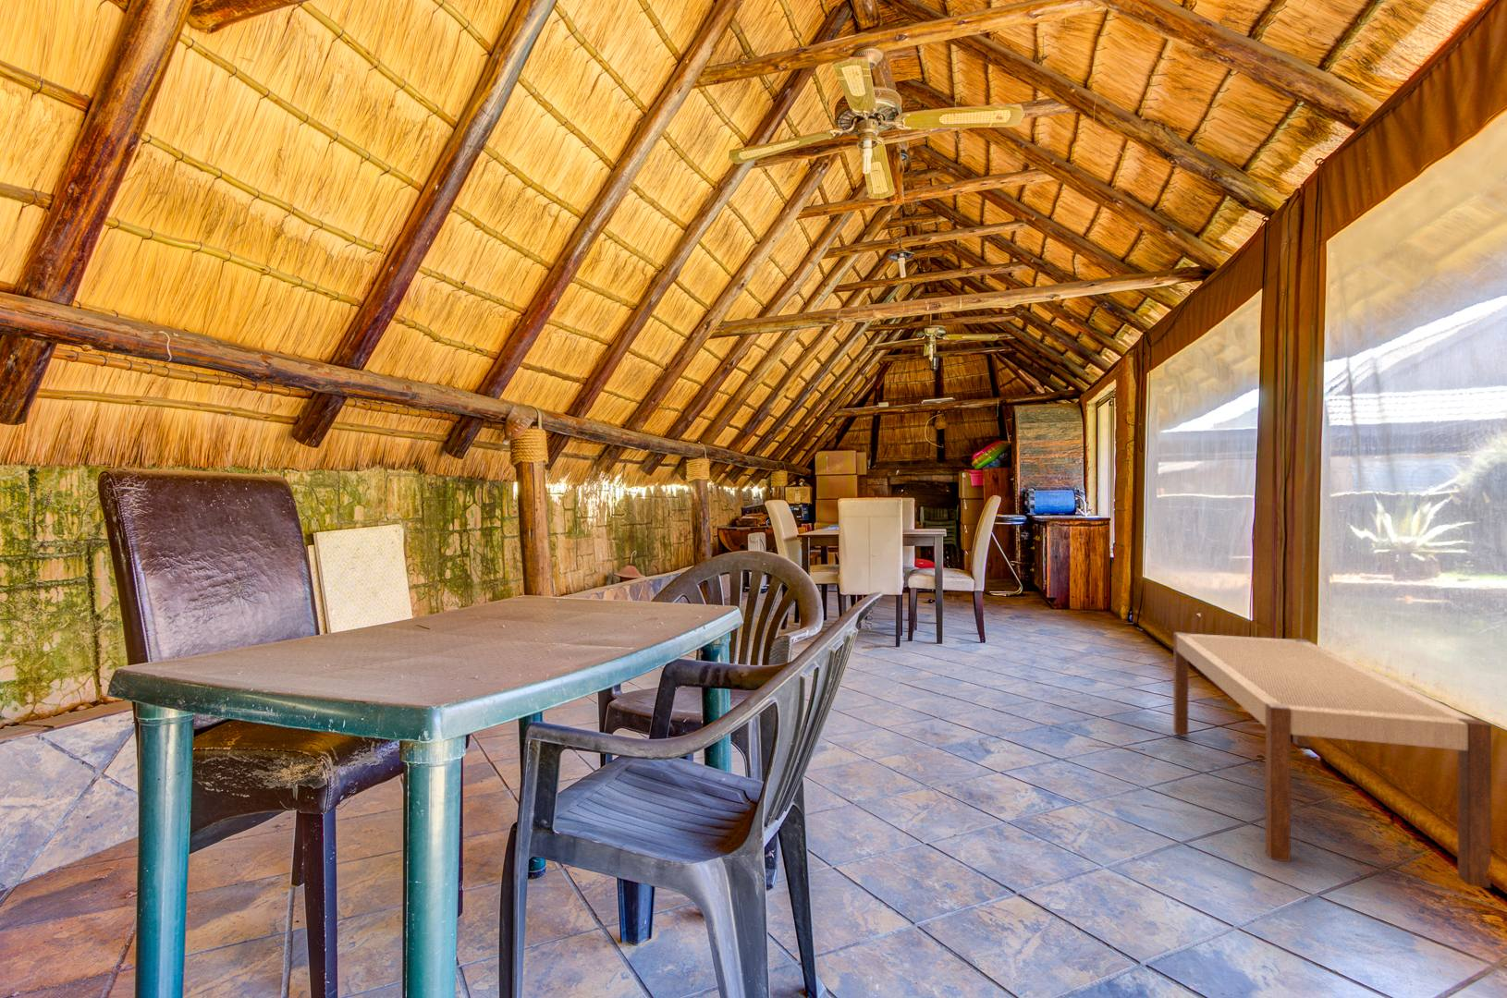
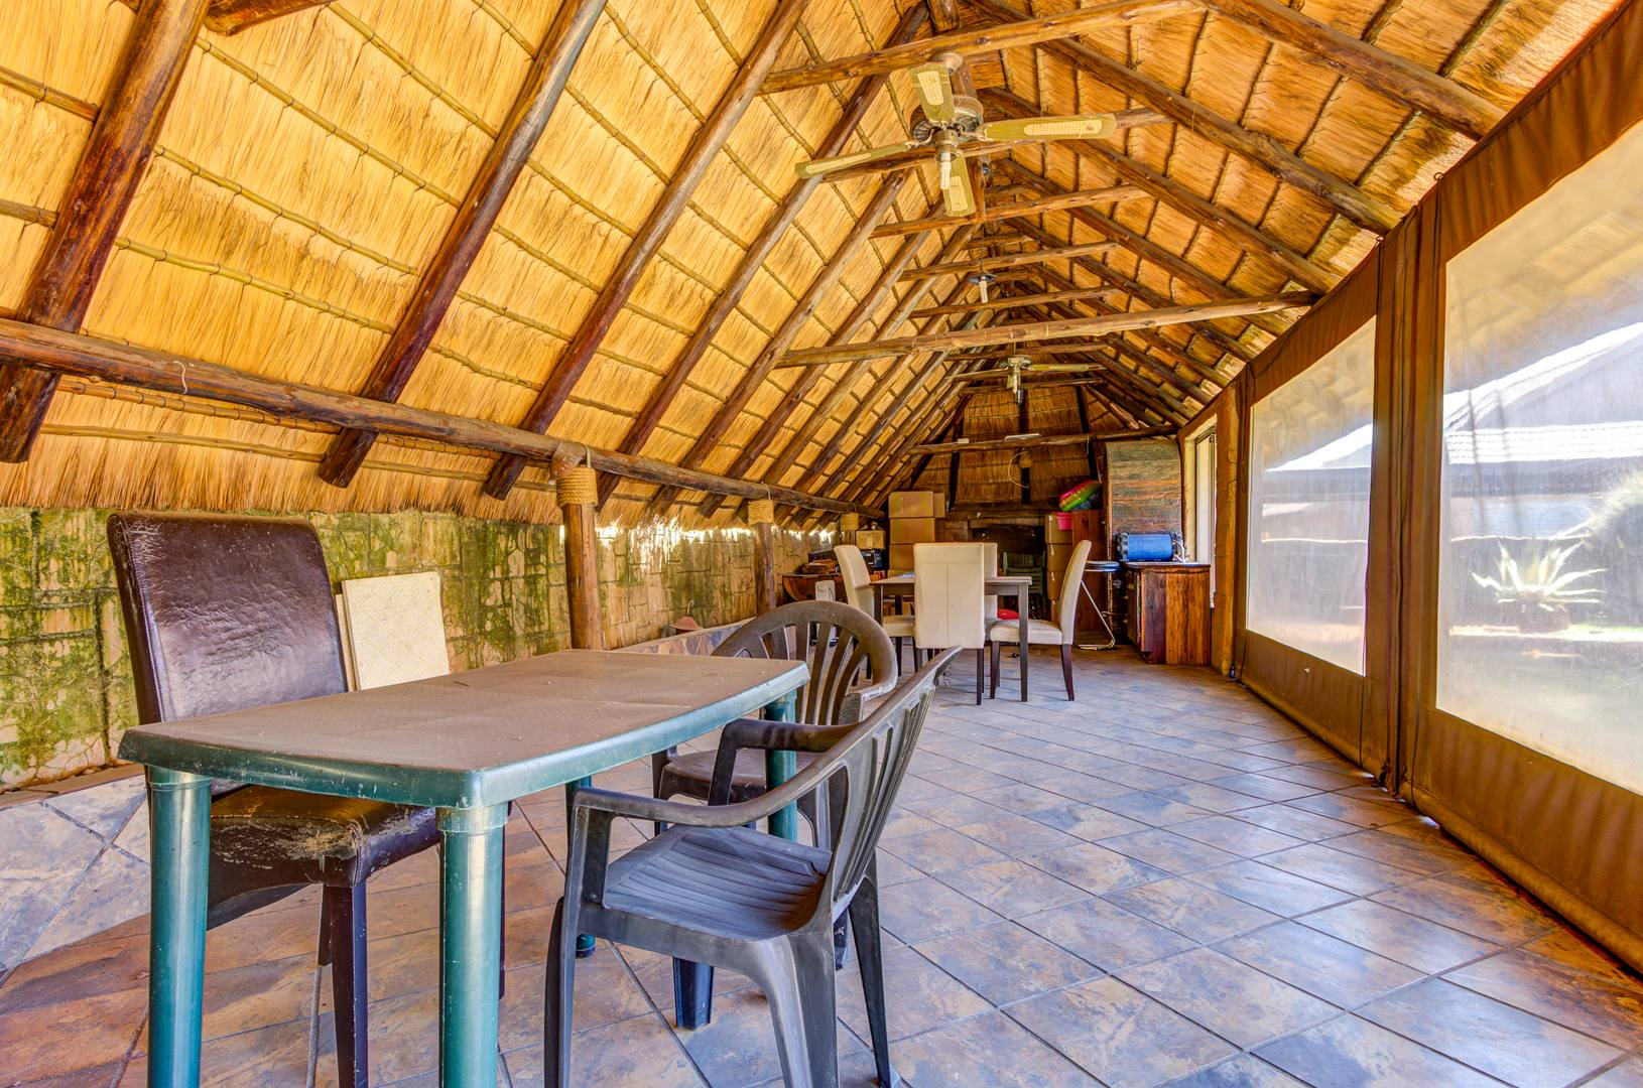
- bench [1173,632,1493,889]
